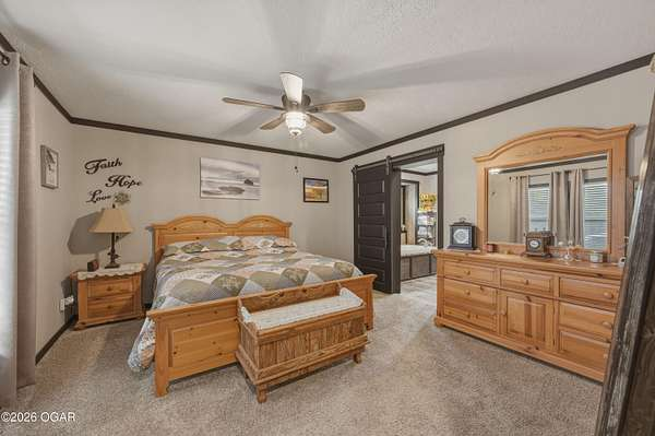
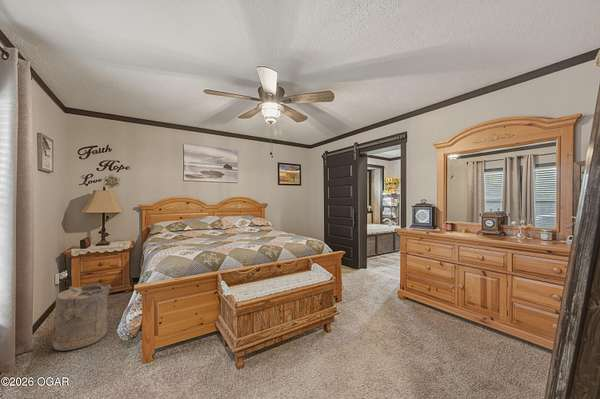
+ laundry hamper [51,282,112,352]
